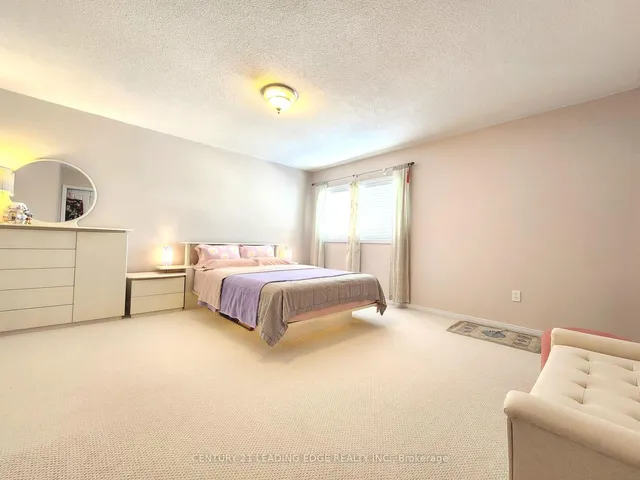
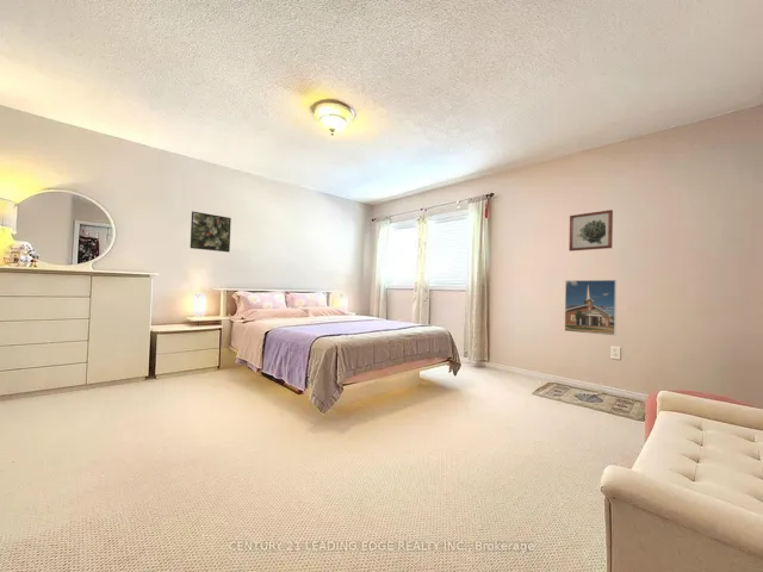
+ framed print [190,210,232,254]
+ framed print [564,279,618,337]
+ wall art [567,209,614,253]
